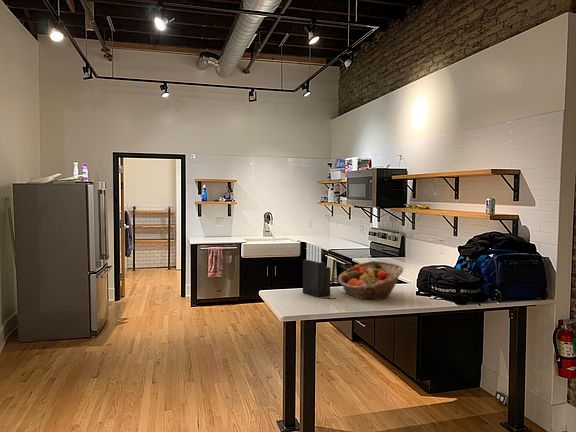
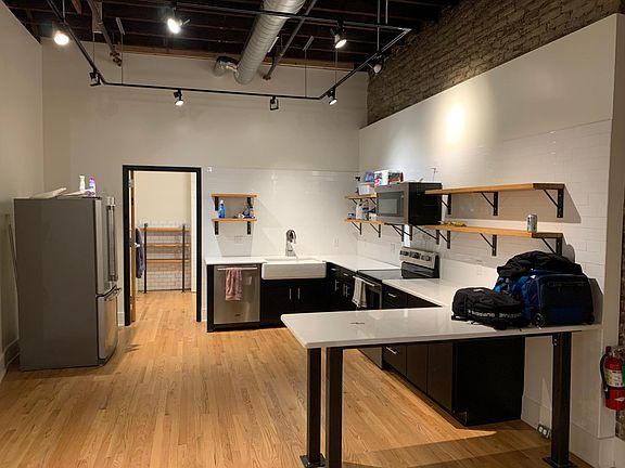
- knife block [302,242,332,298]
- fruit basket [337,260,404,301]
